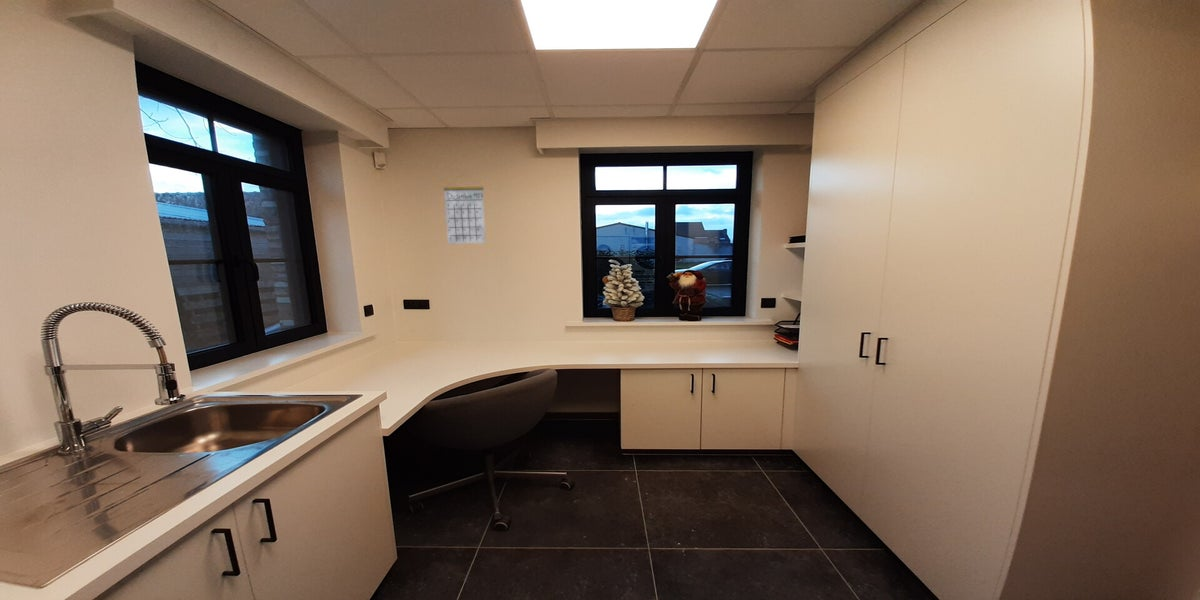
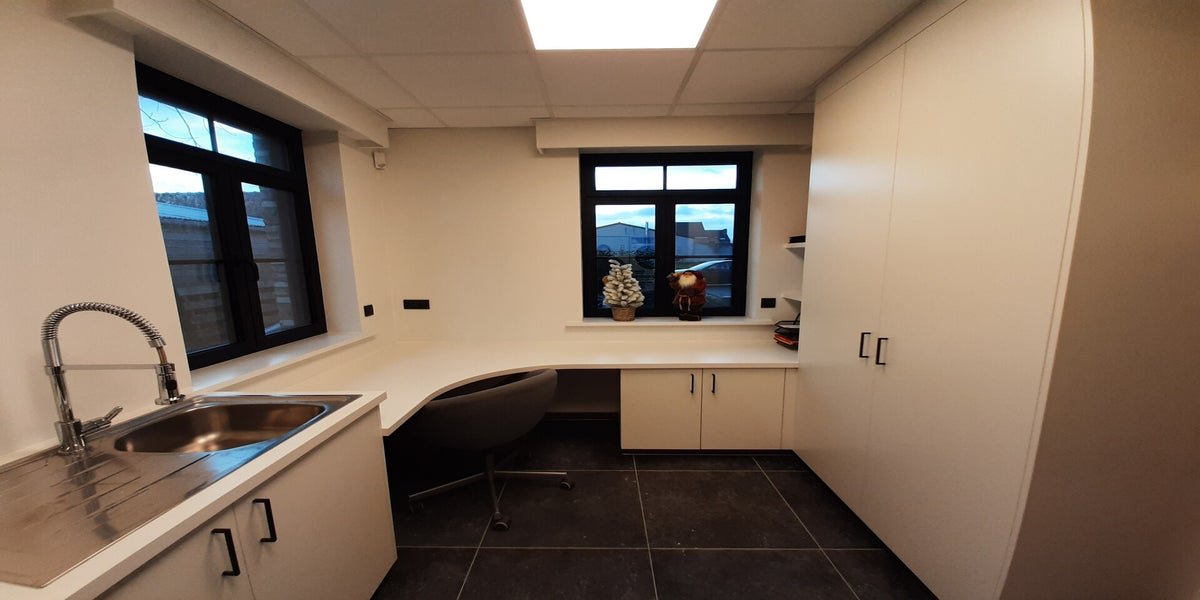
- calendar [442,173,487,245]
